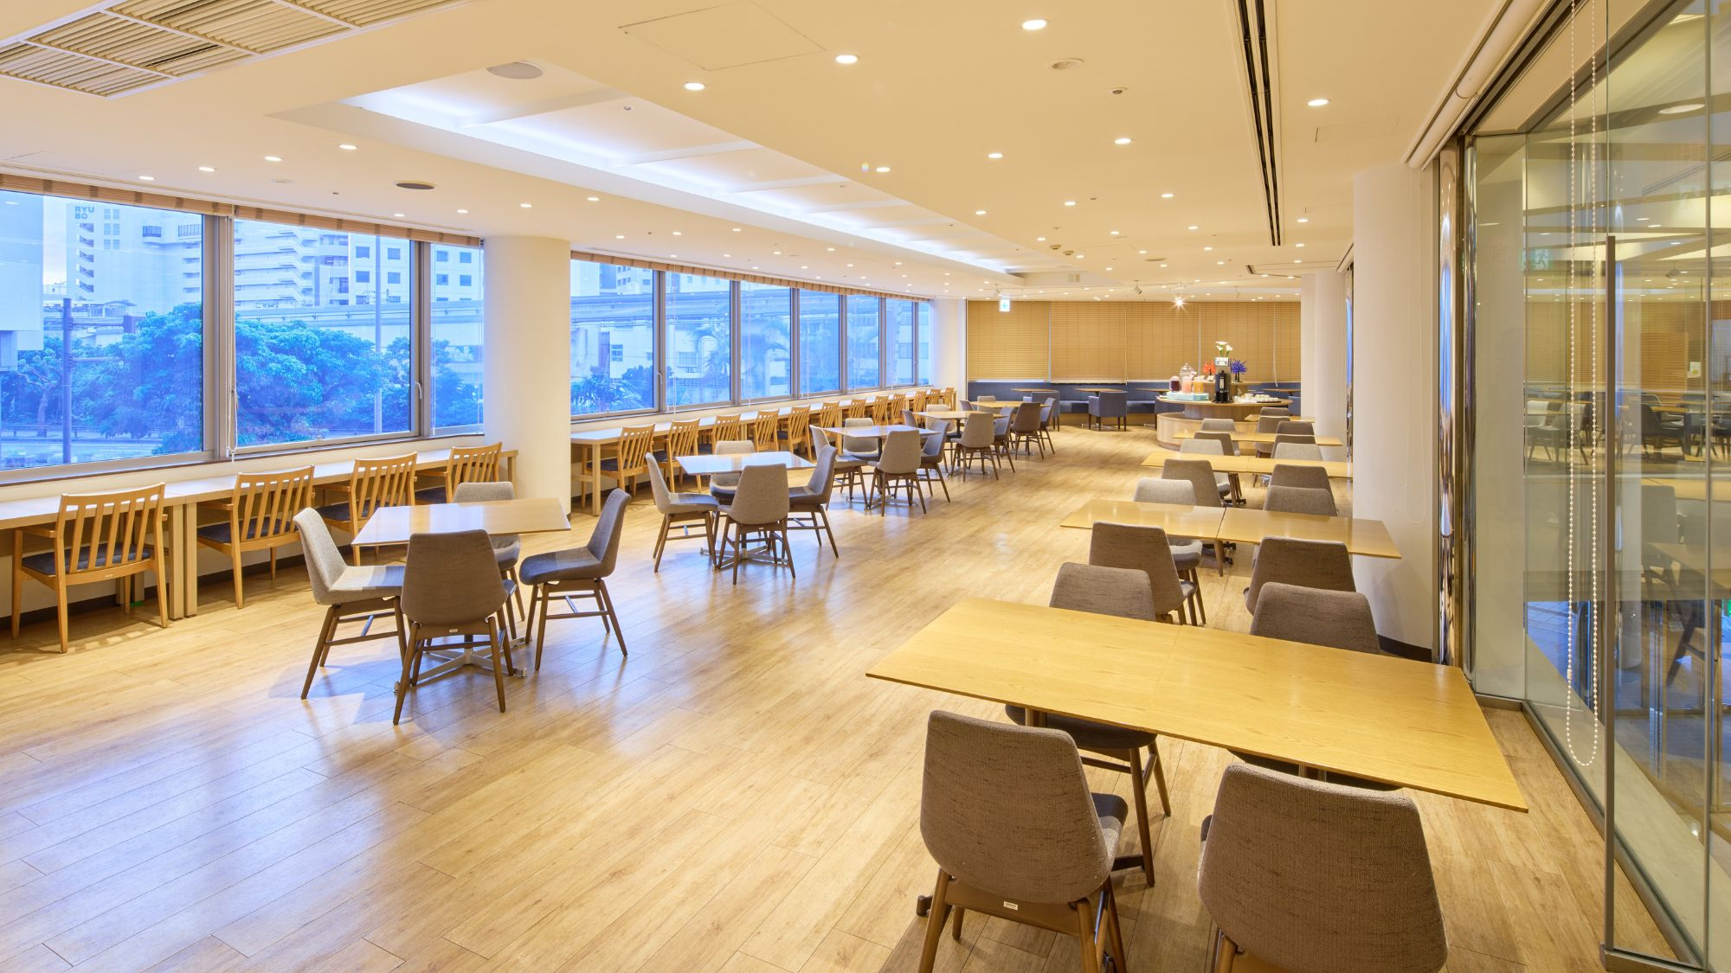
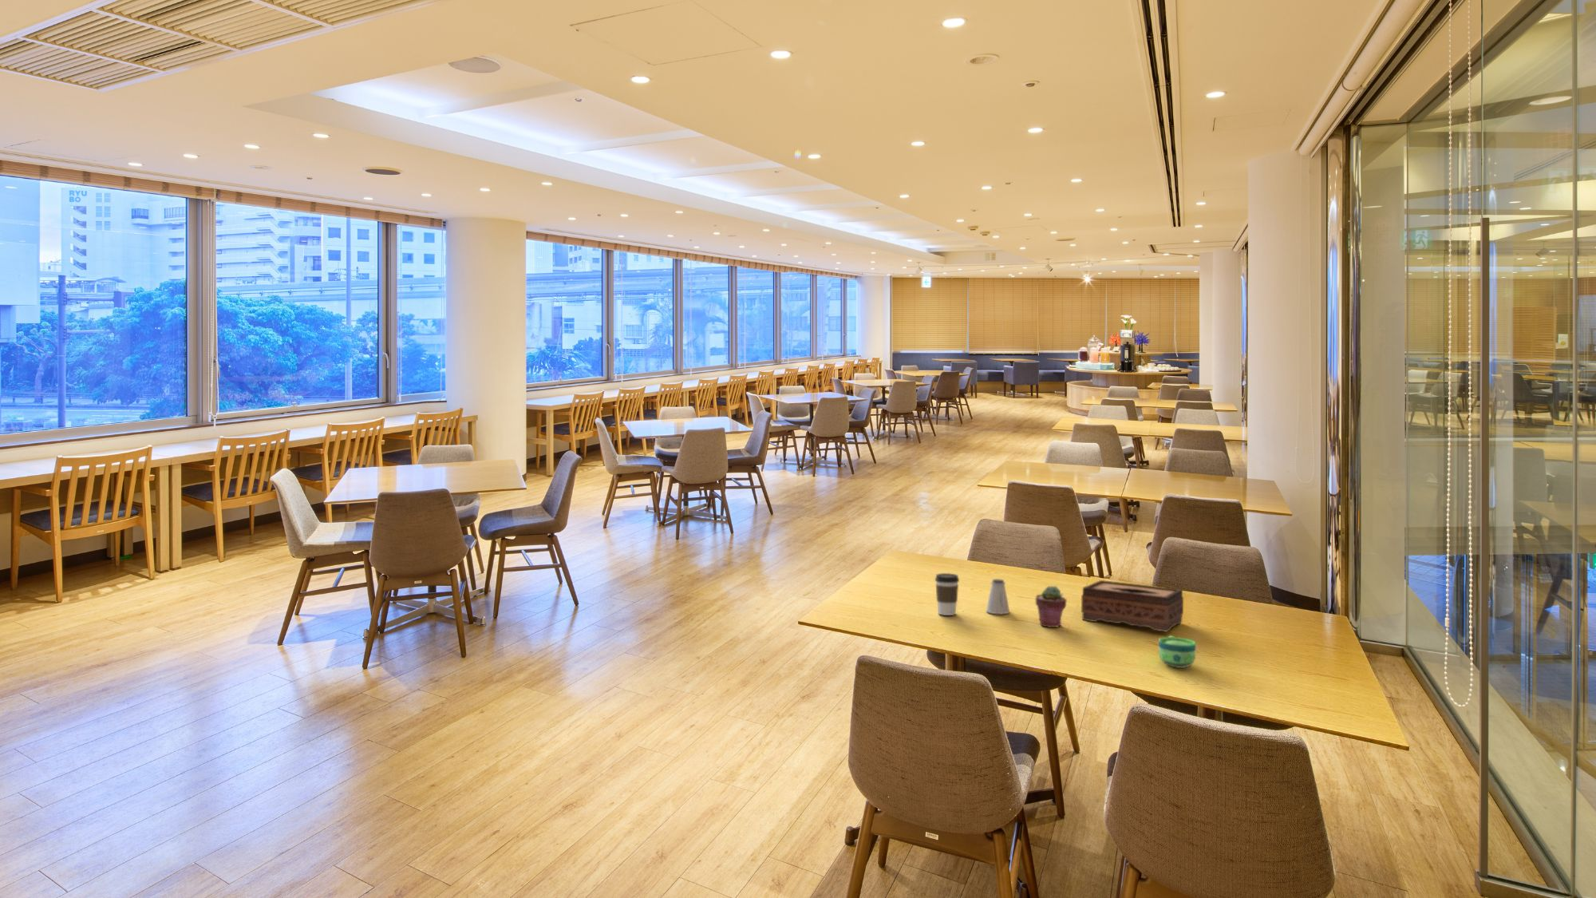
+ saltshaker [985,578,1011,615]
+ tissue box [1081,580,1184,633]
+ potted succulent [1035,586,1068,628]
+ coffee cup [934,572,960,616]
+ cup [1158,635,1197,669]
